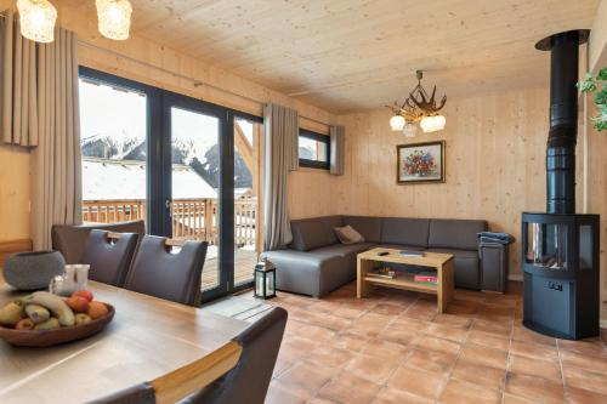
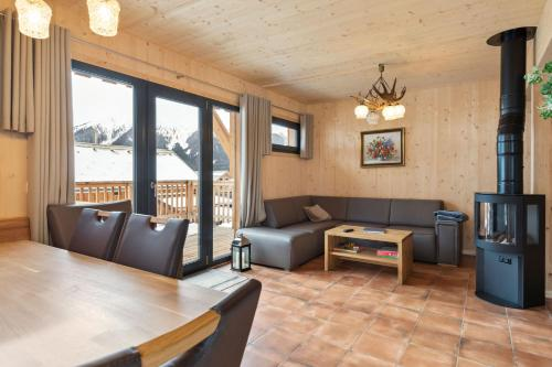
- fruit bowl [0,289,117,348]
- pipe fitting [47,263,91,297]
- bowl [1,249,67,291]
